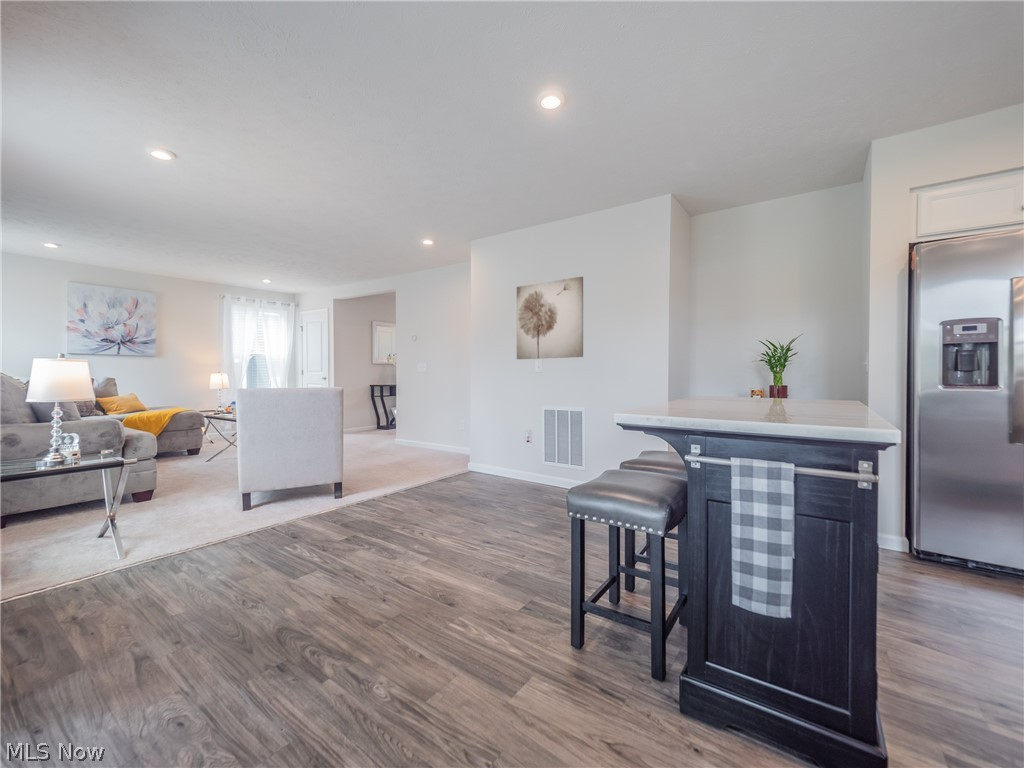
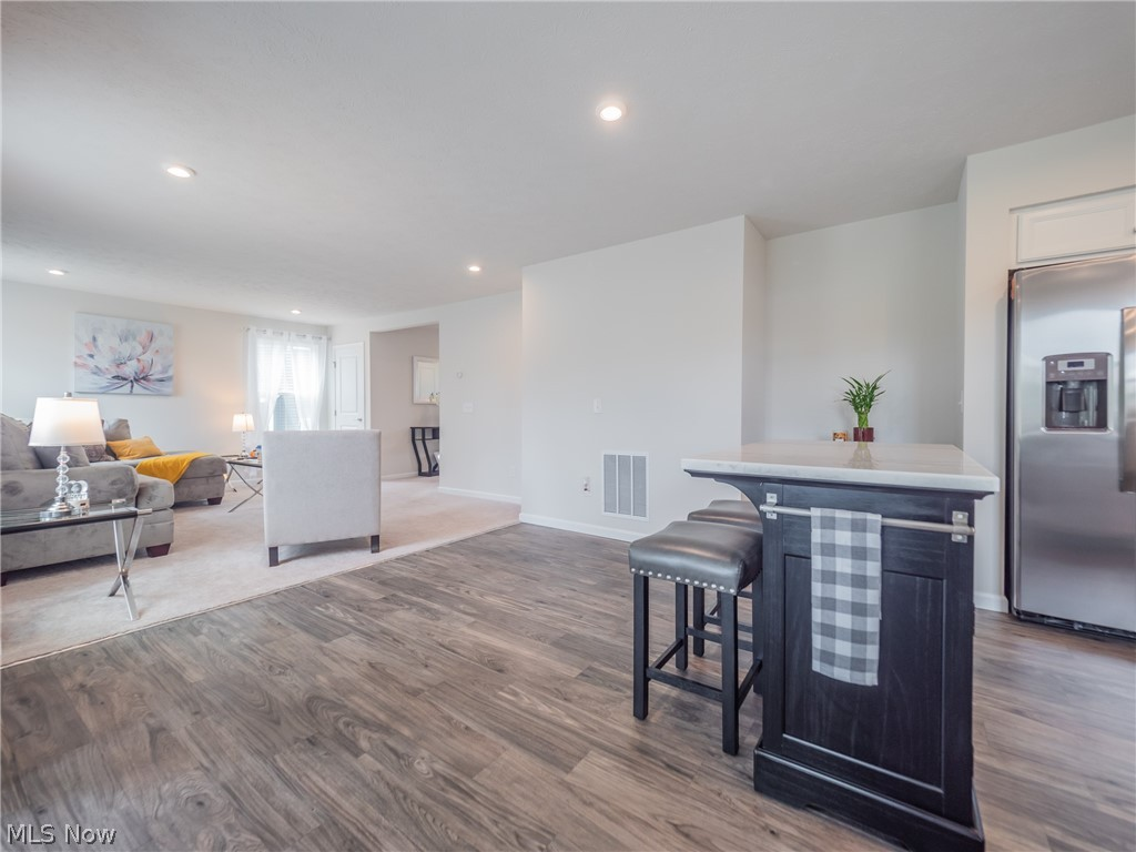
- wall art [516,276,584,360]
